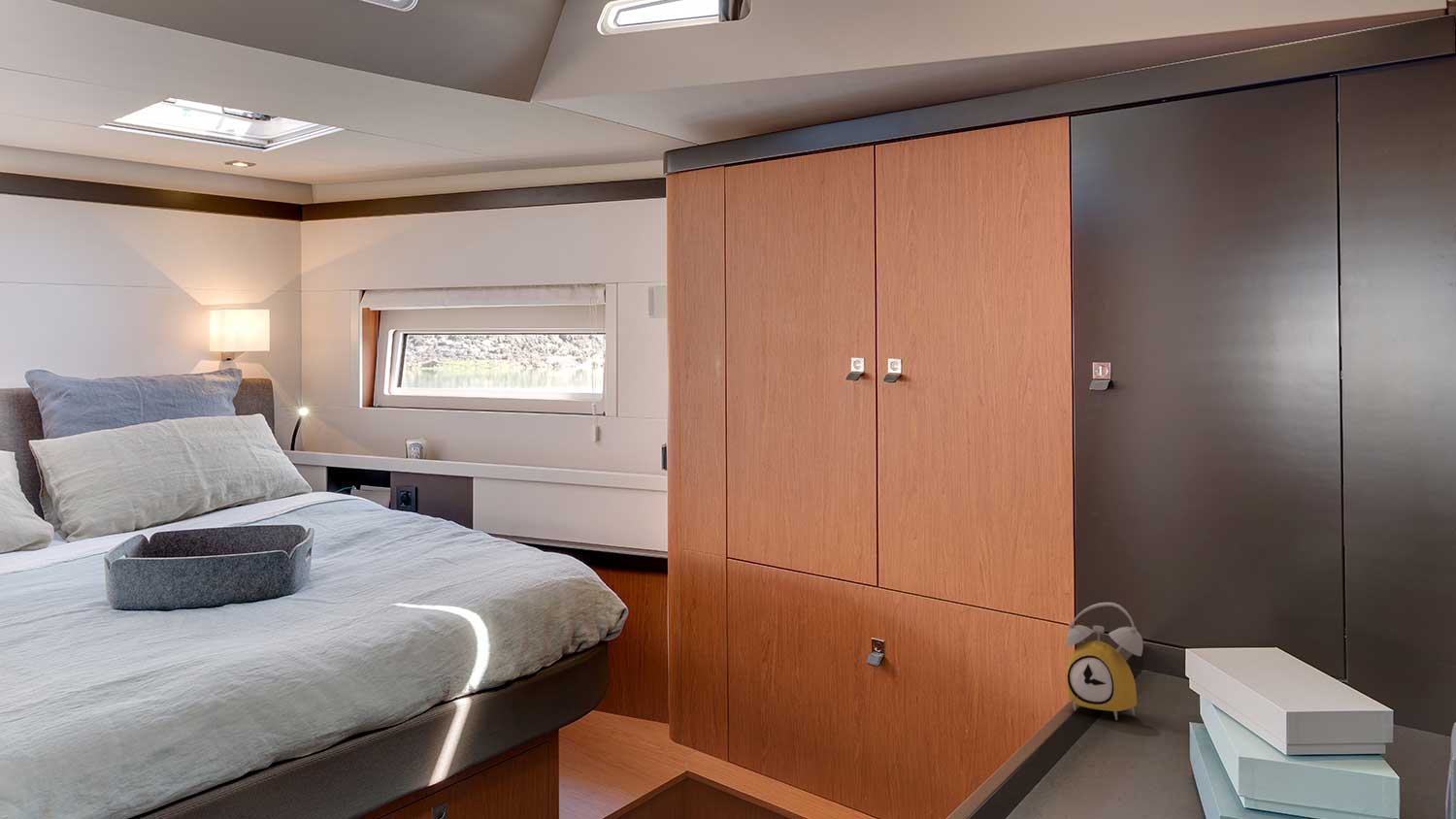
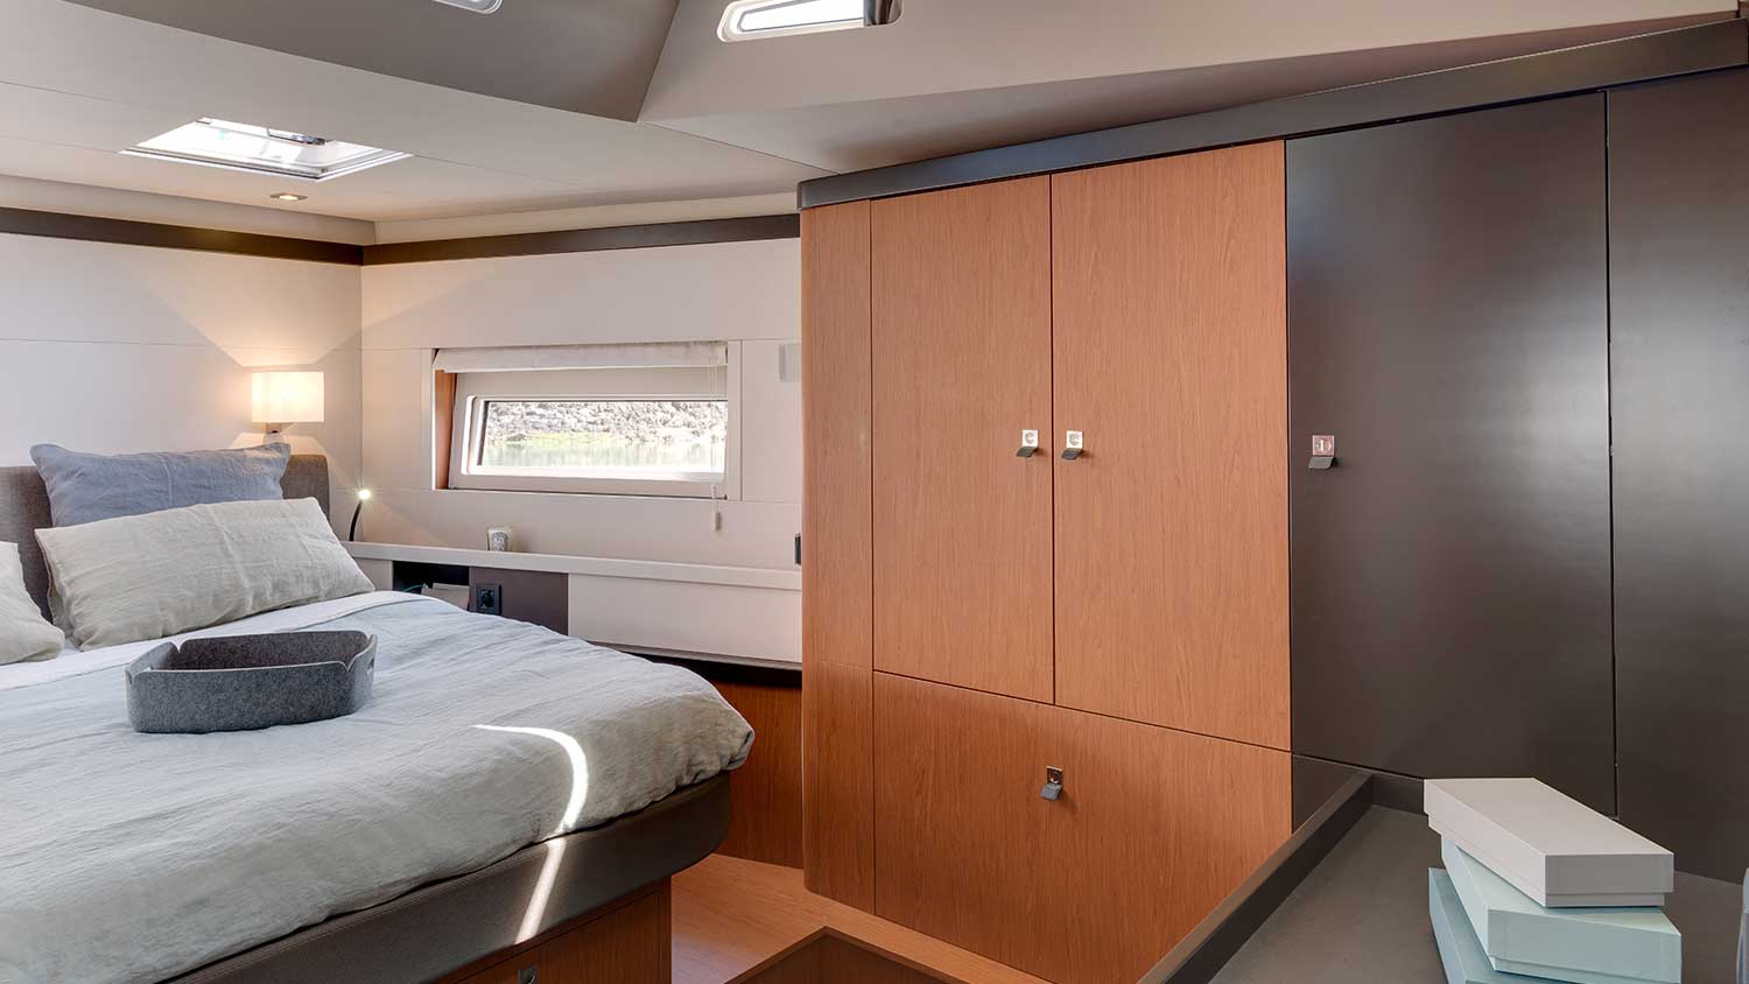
- alarm clock [1066,602,1144,721]
